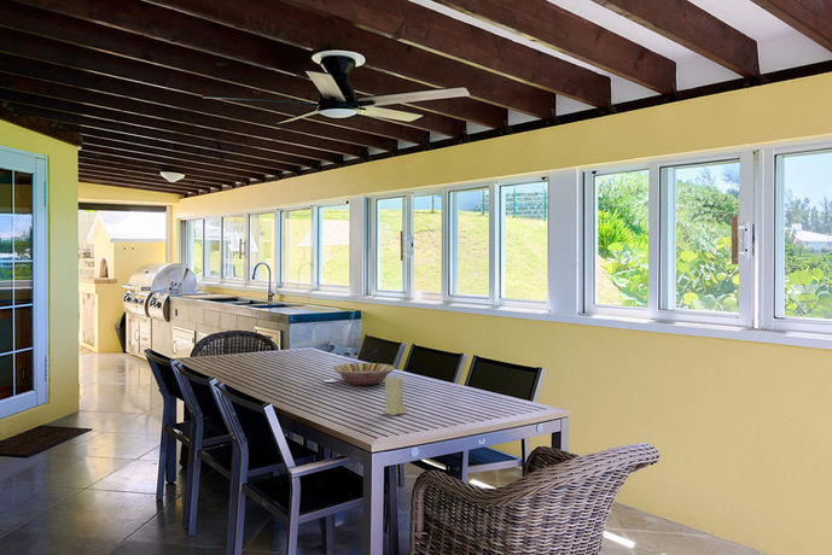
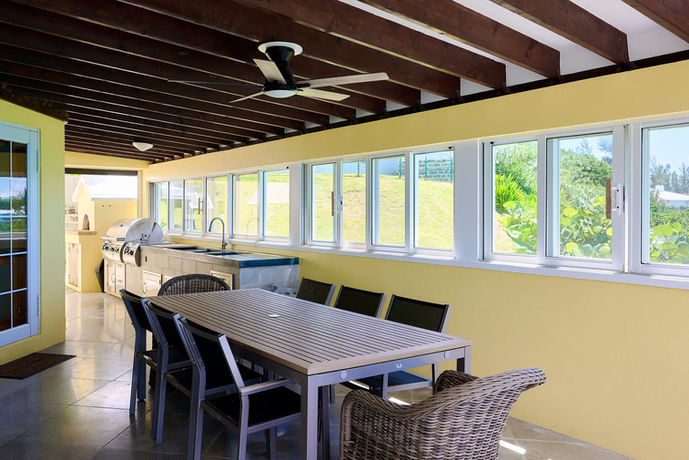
- serving bowl [332,362,396,386]
- candle [383,373,407,416]
